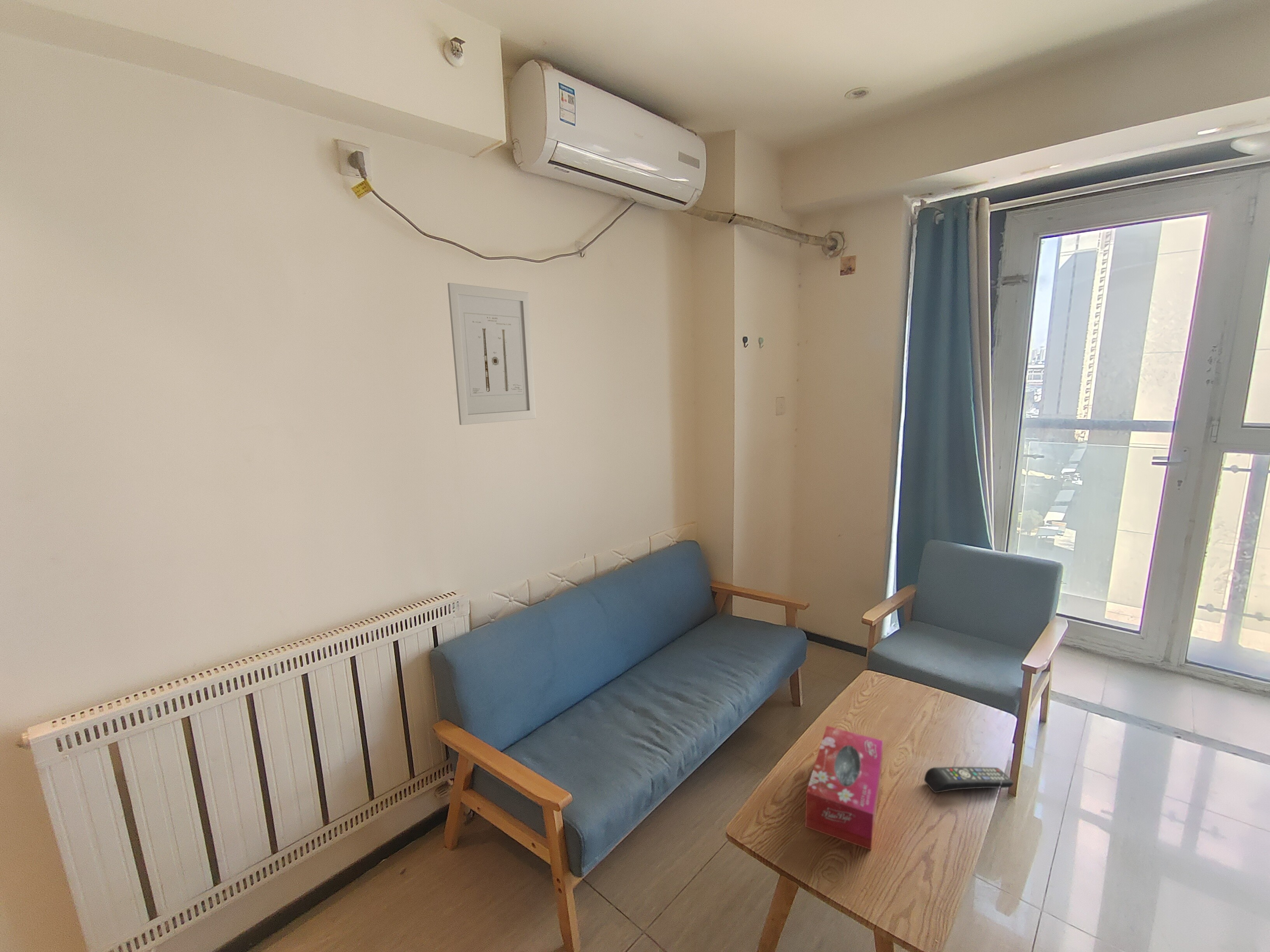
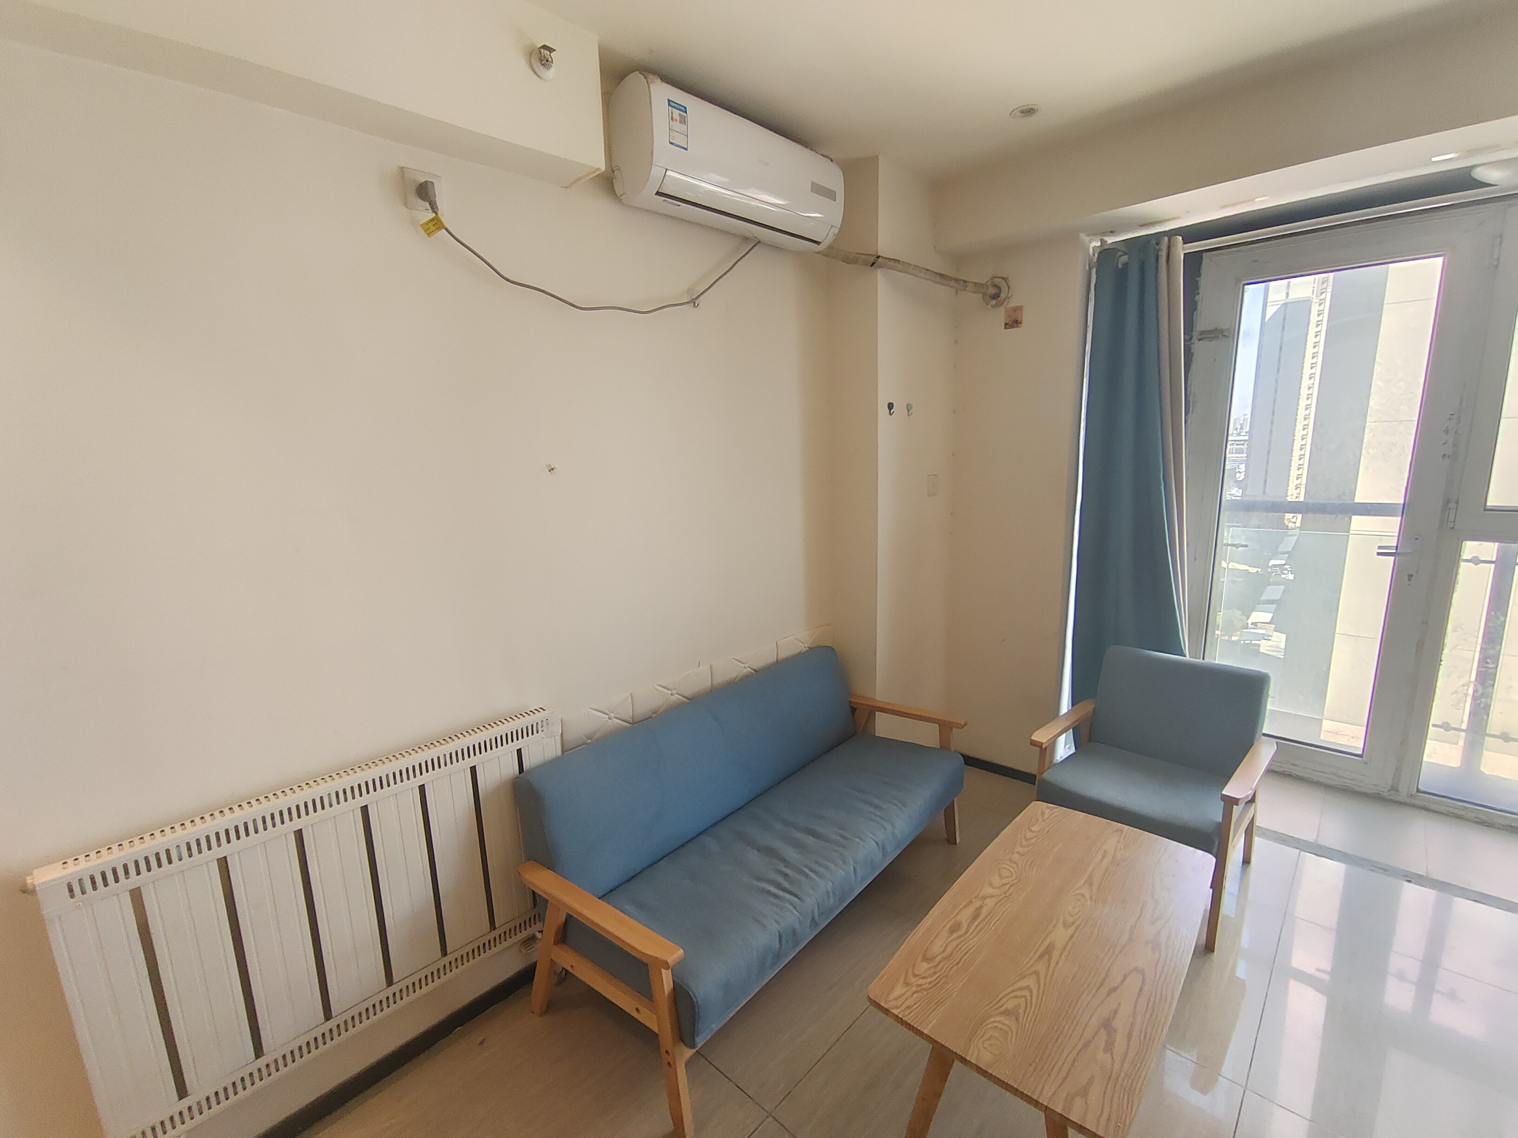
- tissue box [805,725,884,850]
- remote control [924,766,1014,793]
- wall art [447,282,537,425]
